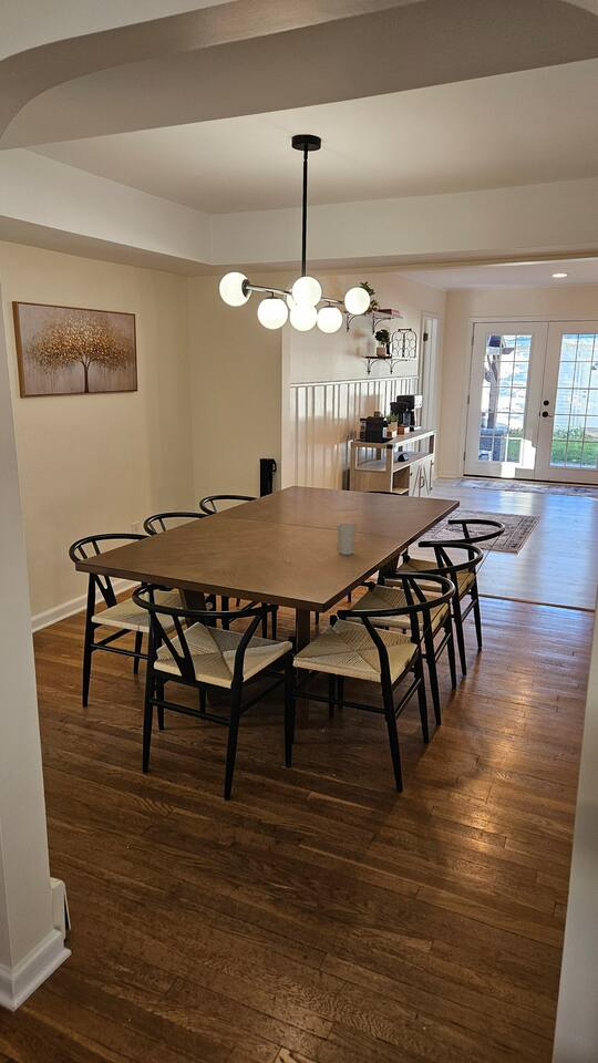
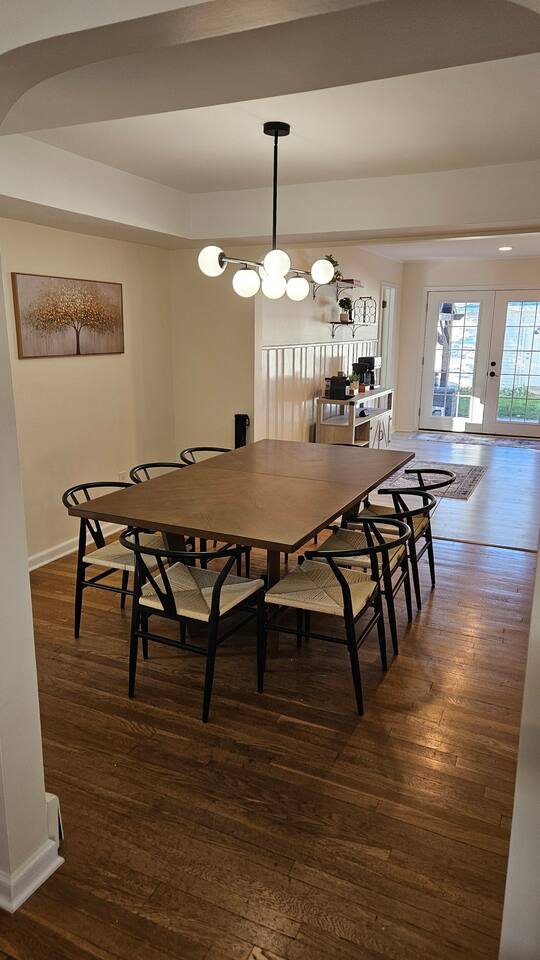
- cup [337,523,358,556]
